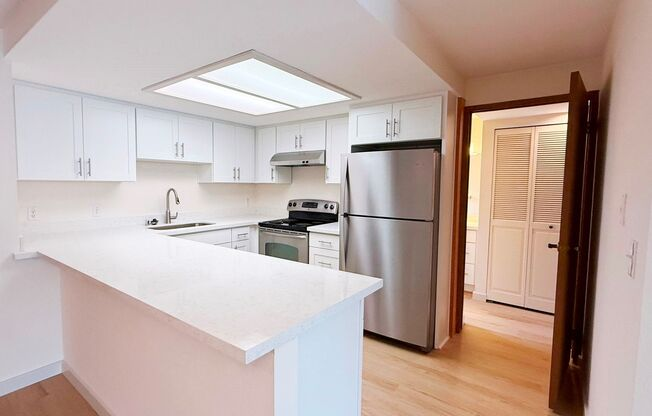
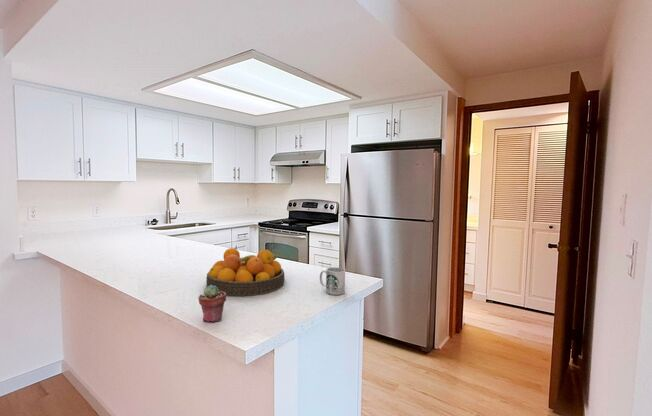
+ mug [319,267,346,296]
+ potted succulent [197,285,227,323]
+ fruit bowl [205,247,286,297]
